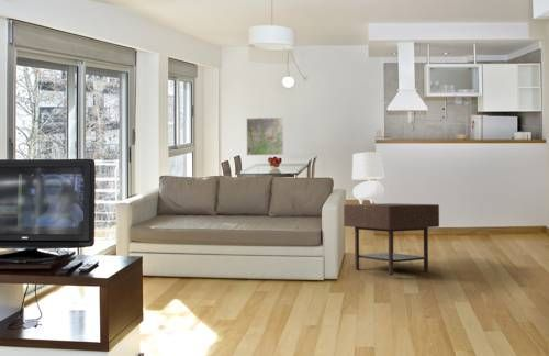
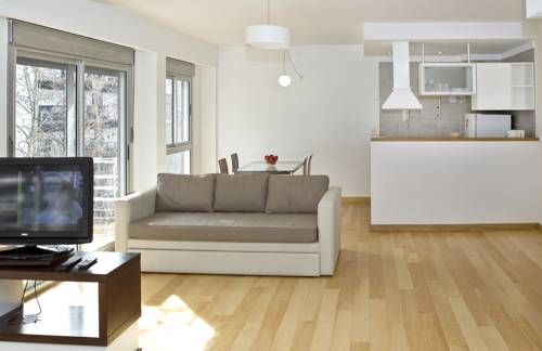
- table lamp [351,151,385,204]
- side table [343,202,440,276]
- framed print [246,116,284,156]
